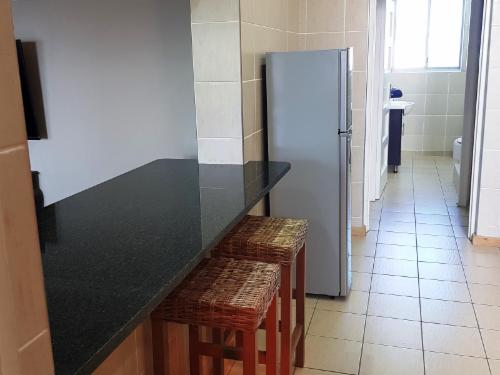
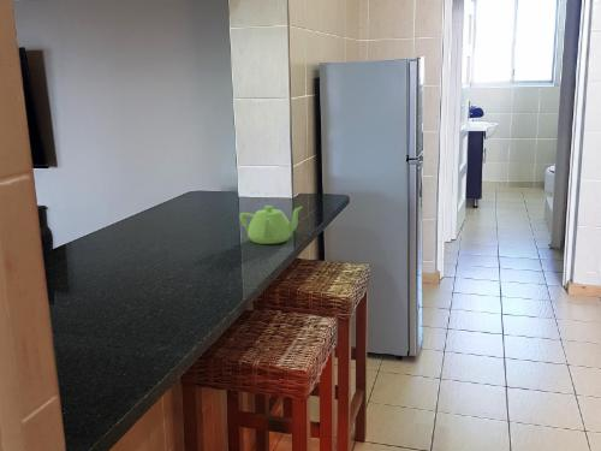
+ teapot [238,204,303,245]
